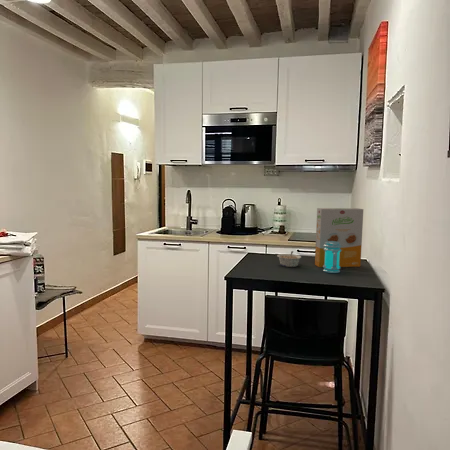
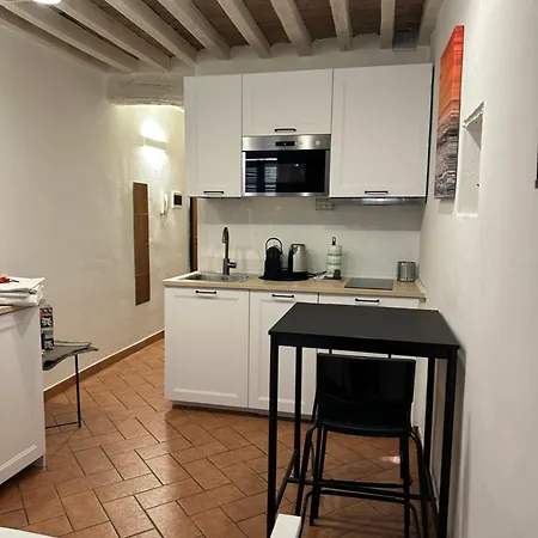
- legume [276,250,302,268]
- cereal box [314,207,364,268]
- jar [322,241,342,274]
